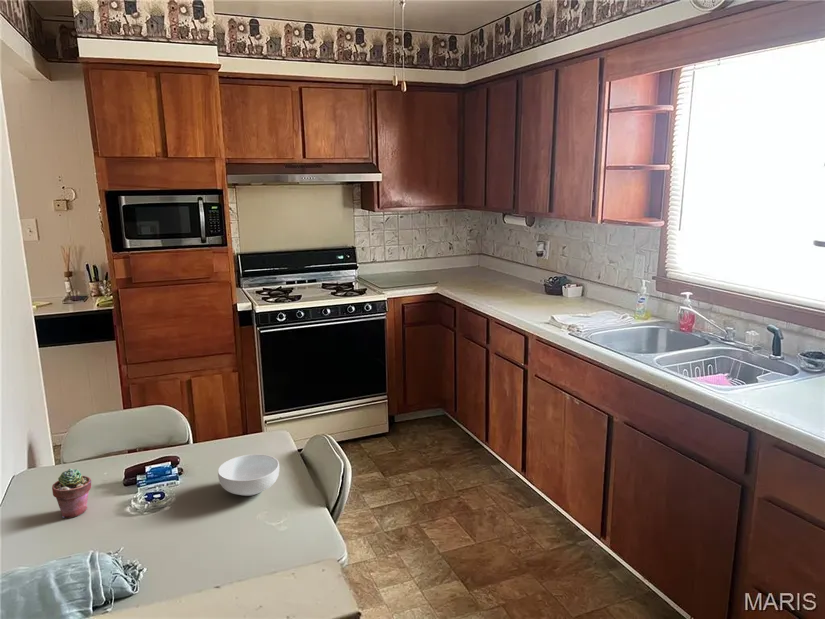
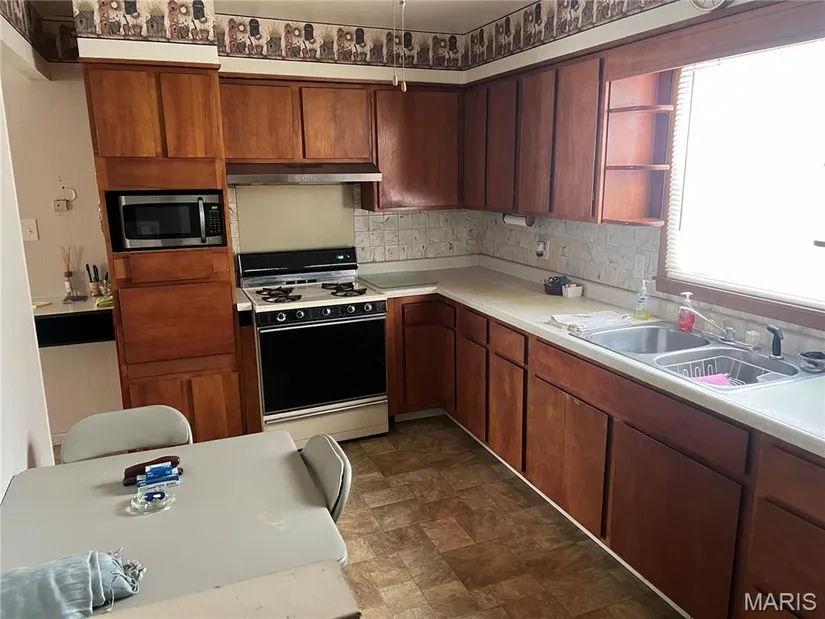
- cereal bowl [217,453,280,497]
- potted succulent [51,468,92,519]
